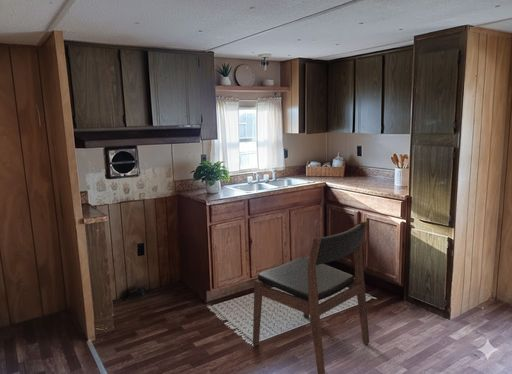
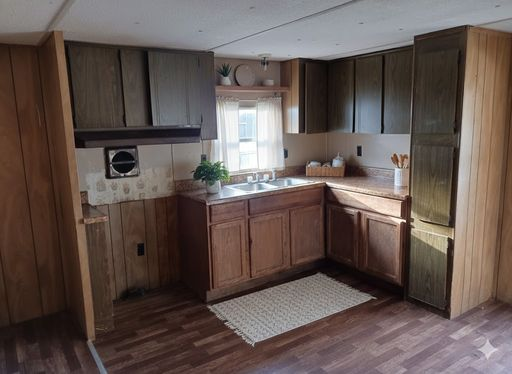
- dining chair [252,220,370,374]
